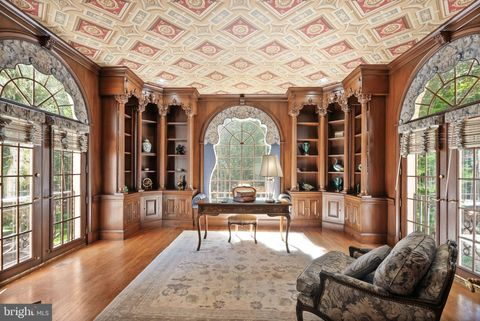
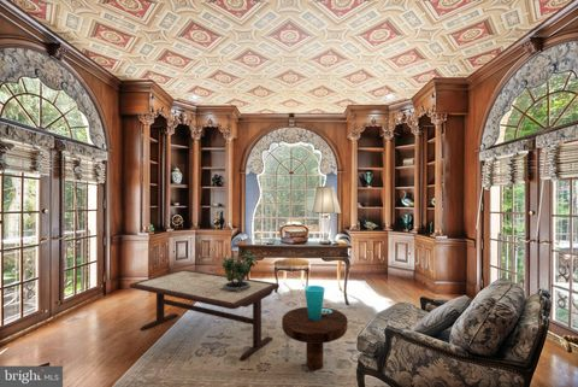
+ potted plant [219,250,259,293]
+ side table [281,285,349,371]
+ coffee table [128,269,281,363]
